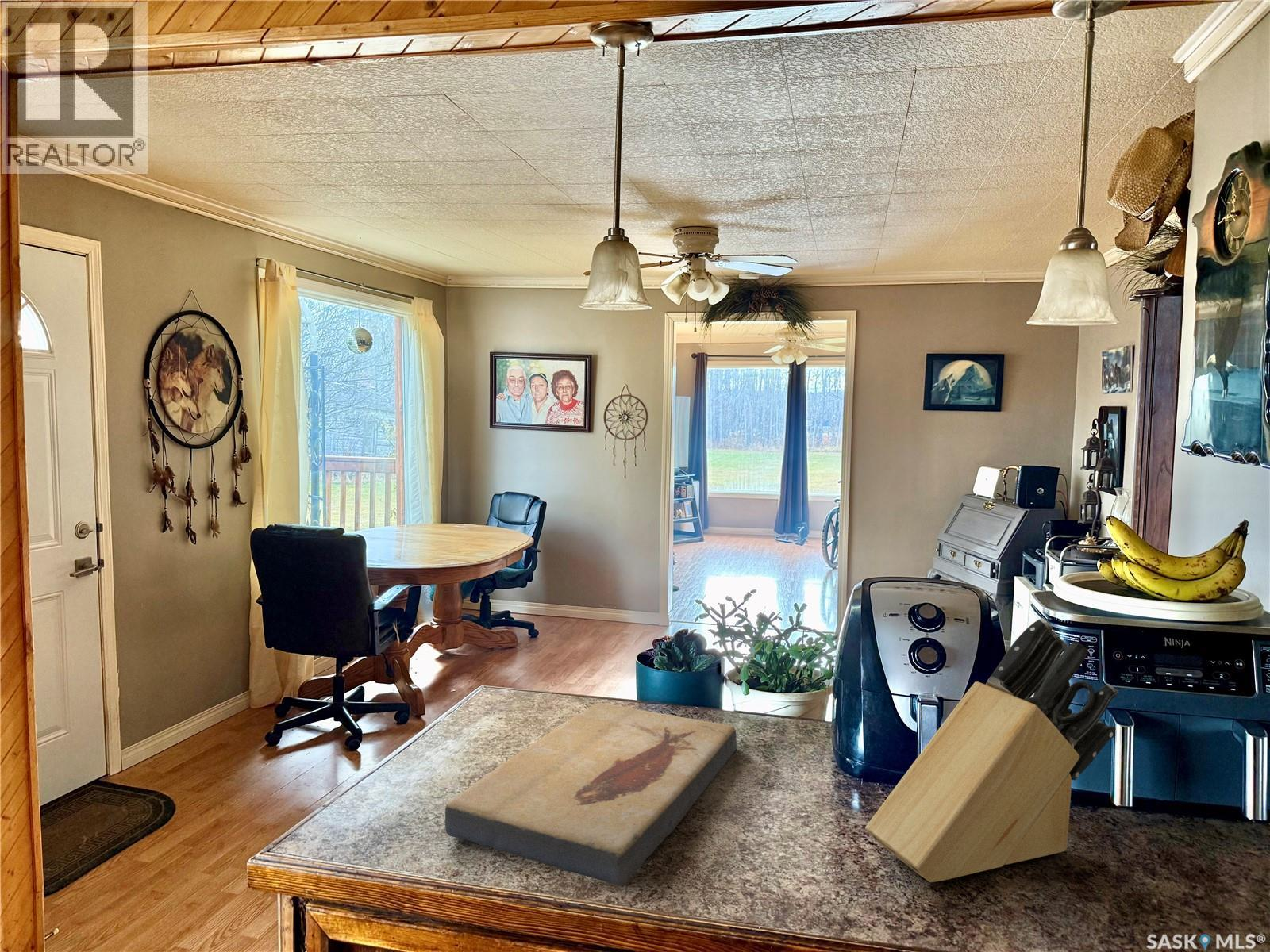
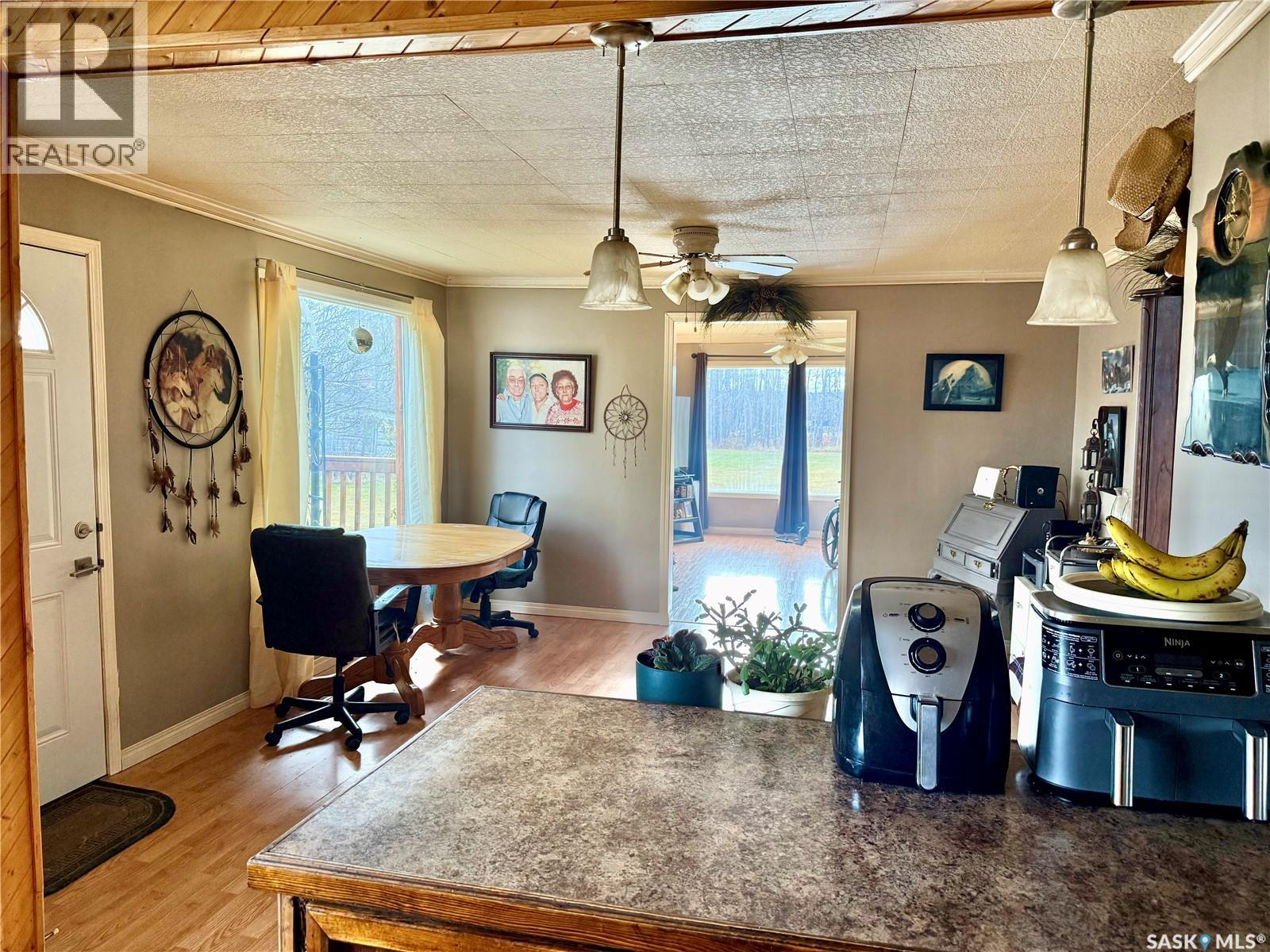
- fish fossil [444,703,737,886]
- knife block [864,617,1119,883]
